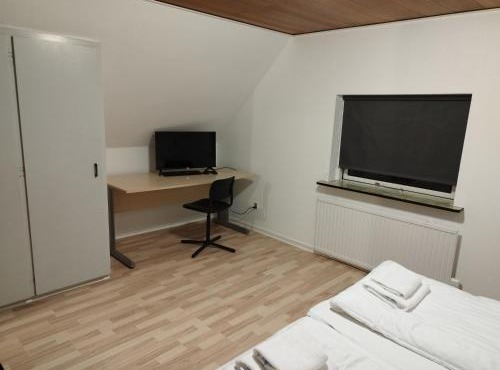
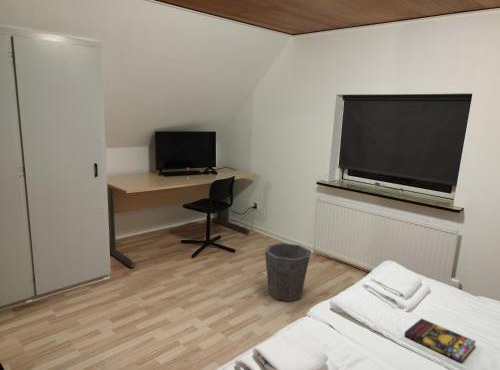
+ book [403,317,477,363]
+ waste bin [264,242,312,302]
